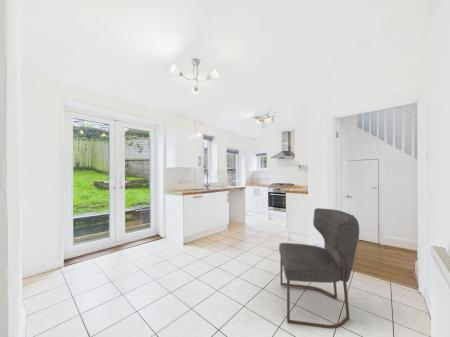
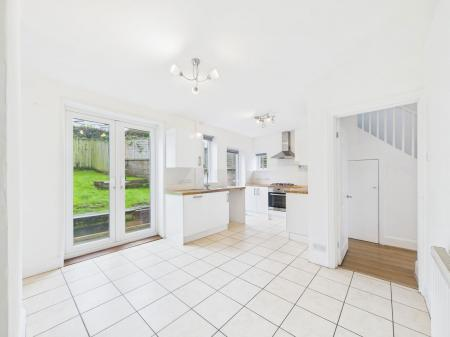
- chair [278,207,360,330]
